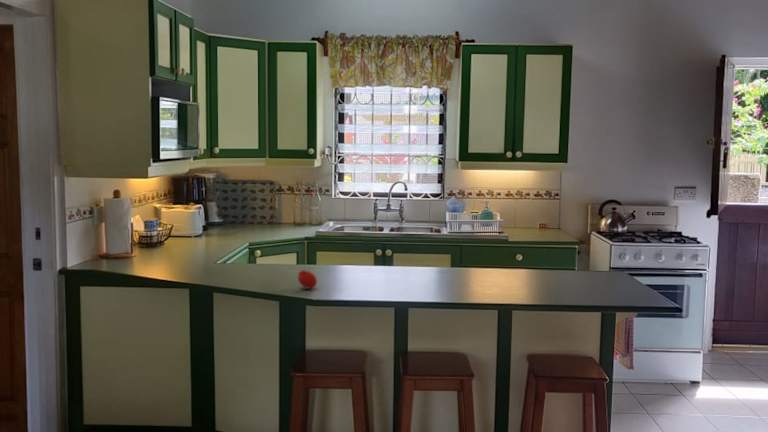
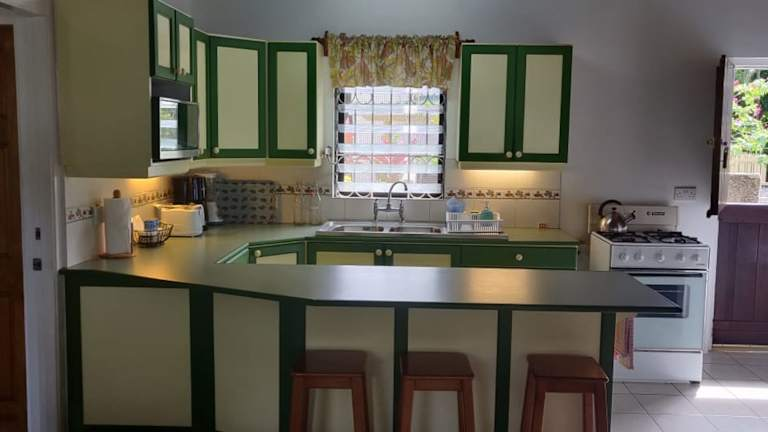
- fruit [297,269,318,290]
